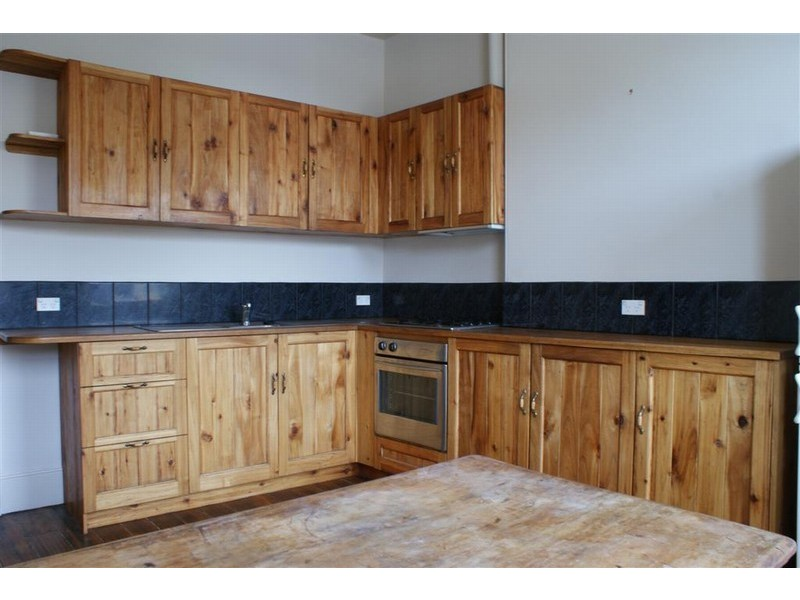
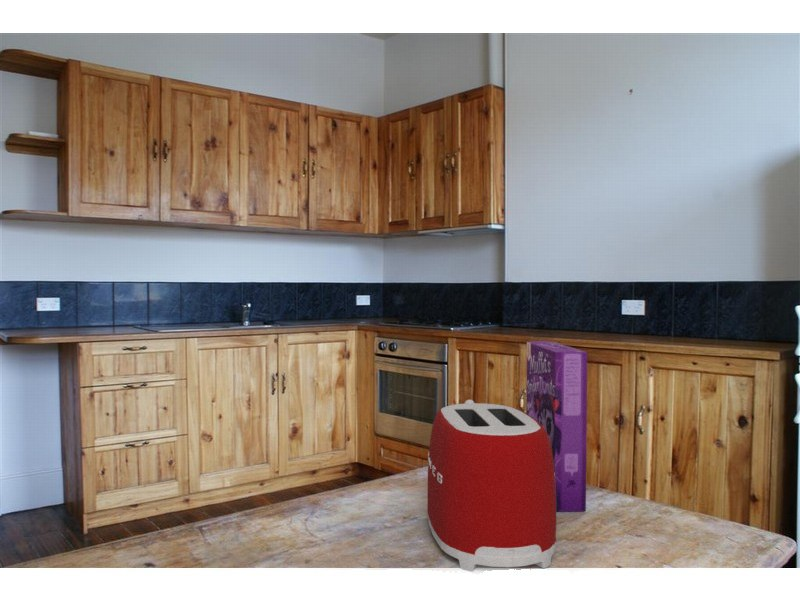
+ cereal box [525,340,588,513]
+ toaster [426,399,557,572]
